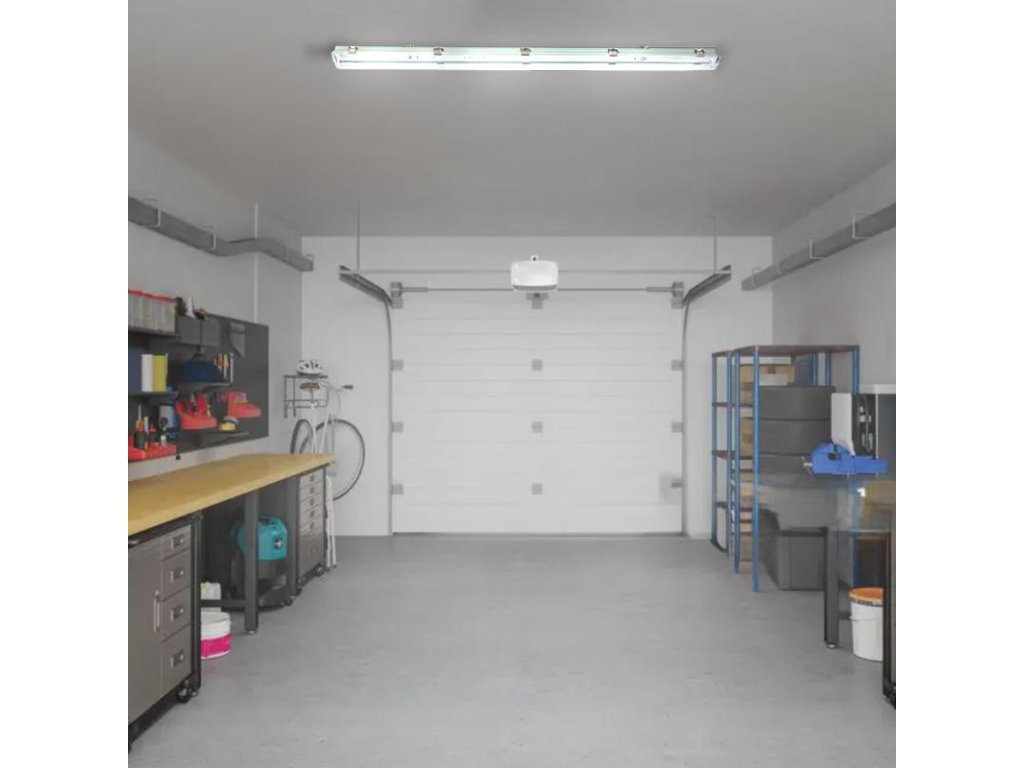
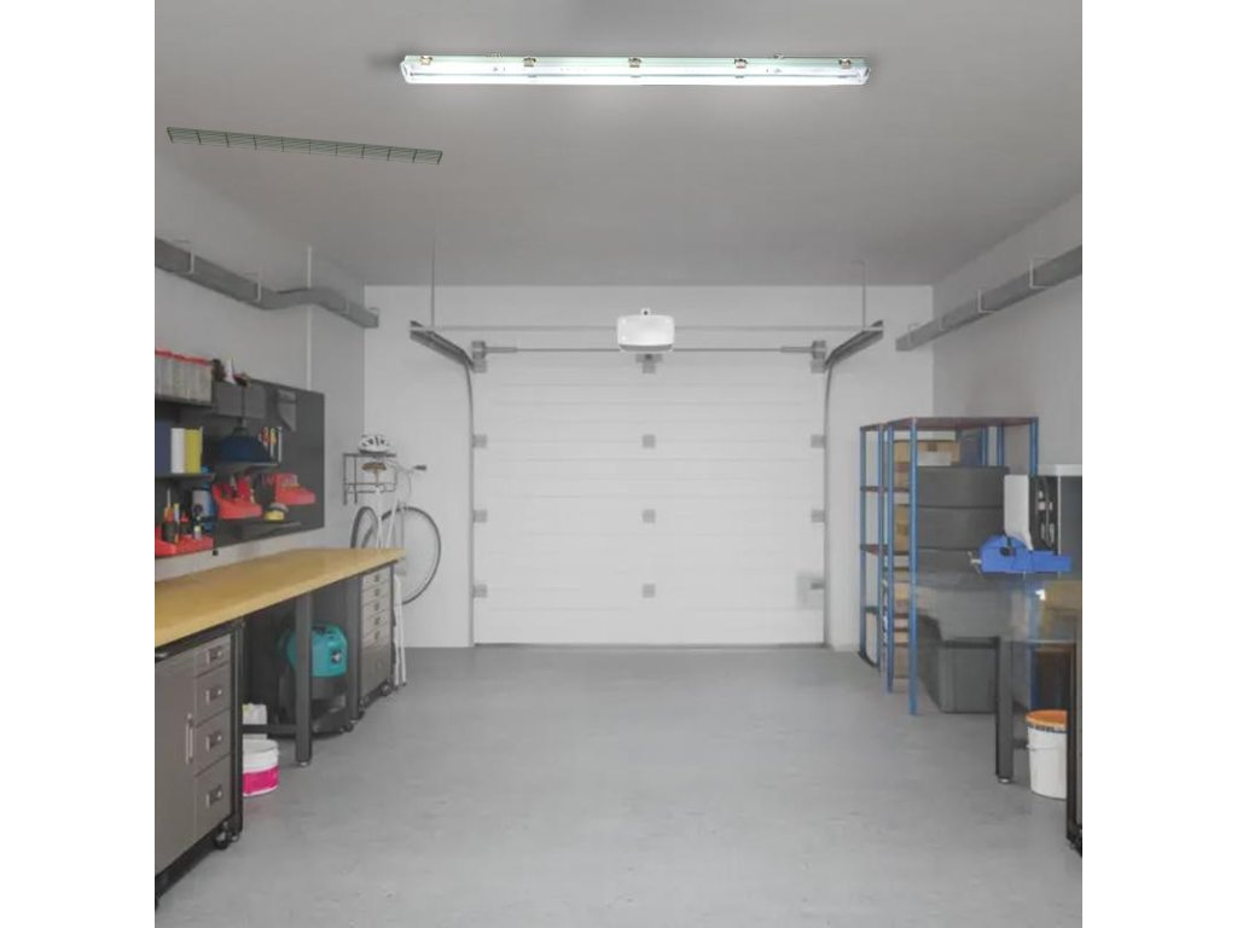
+ light panel [165,126,443,167]
